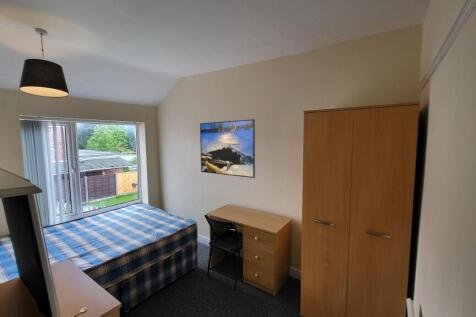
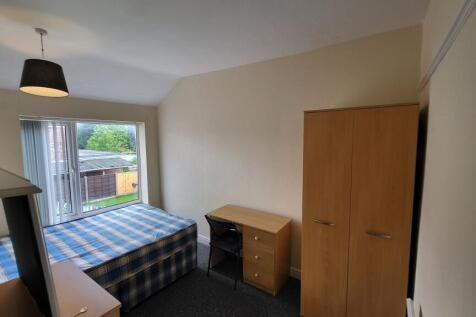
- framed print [199,118,256,179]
